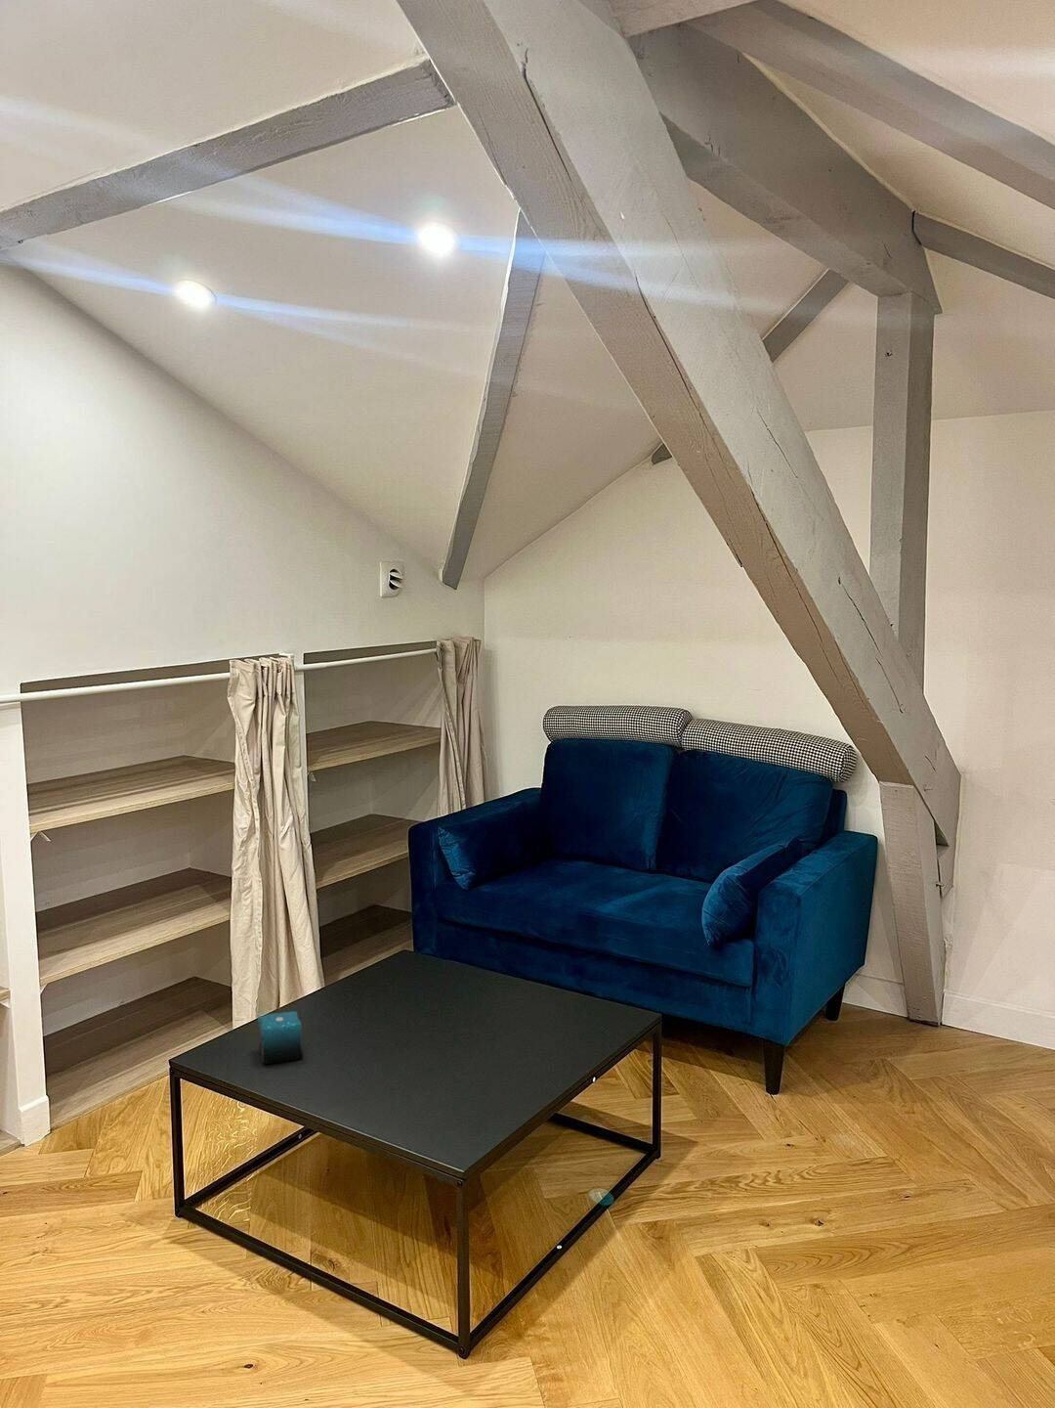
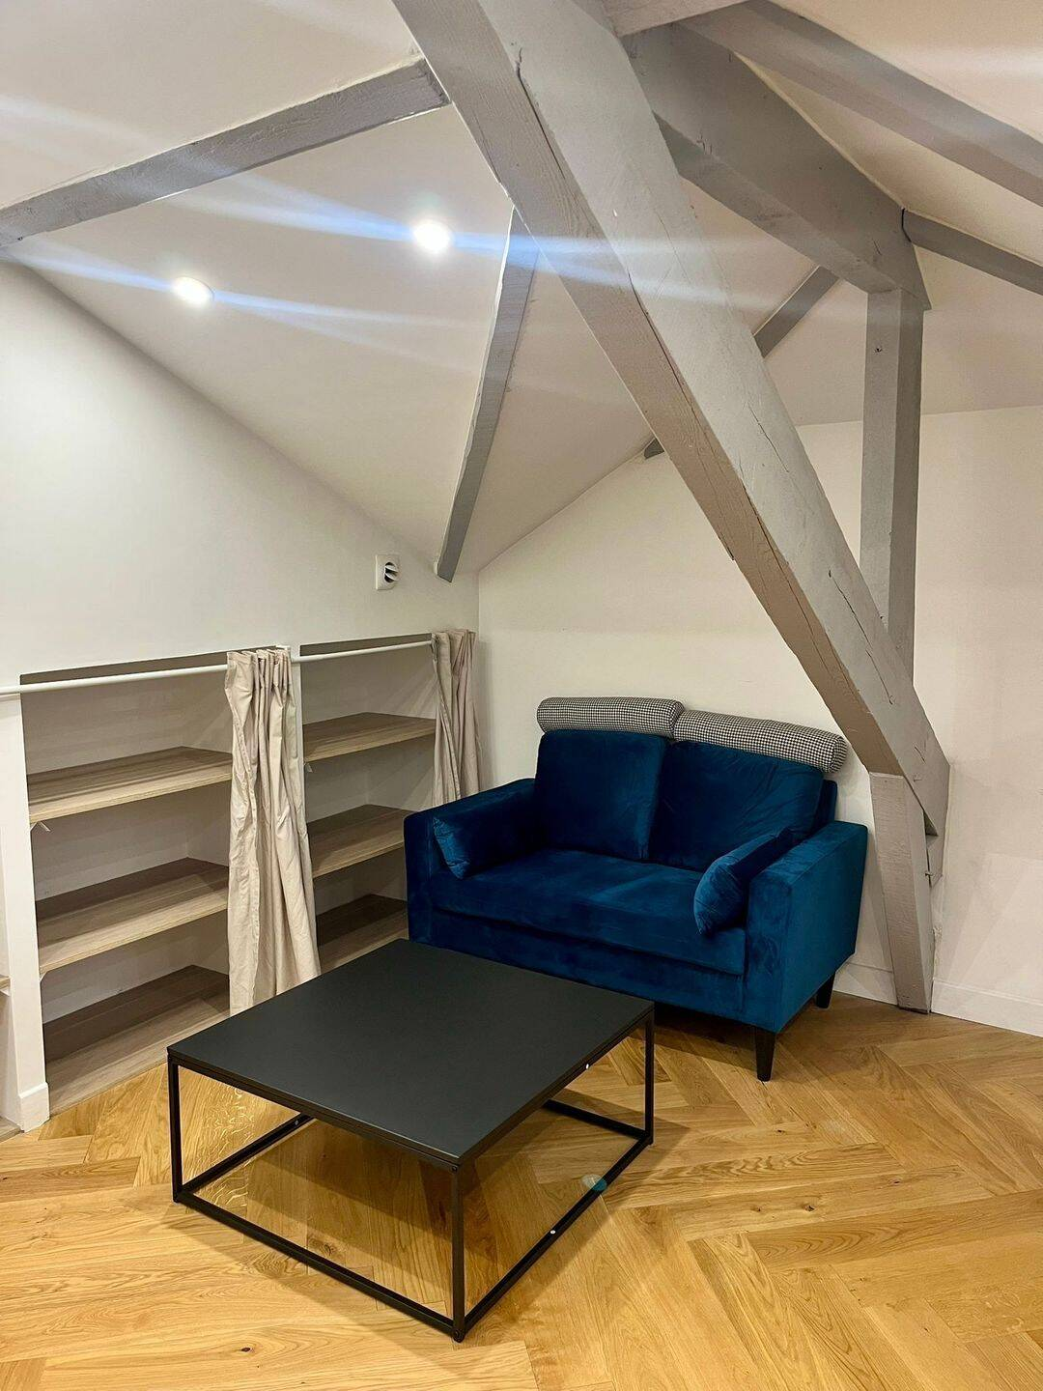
- candle [257,1007,304,1064]
